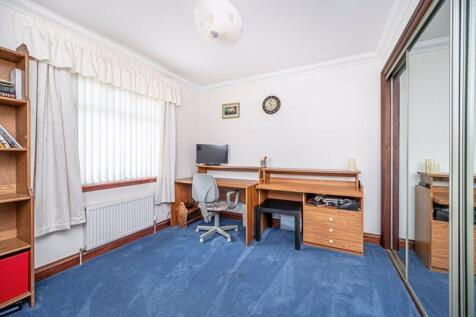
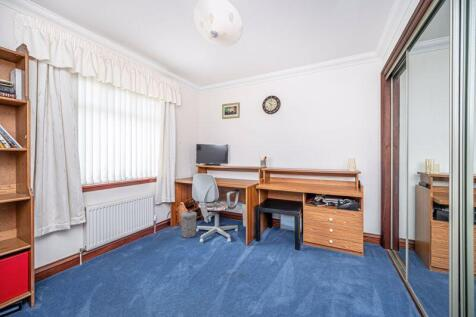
+ trash can [180,210,198,239]
